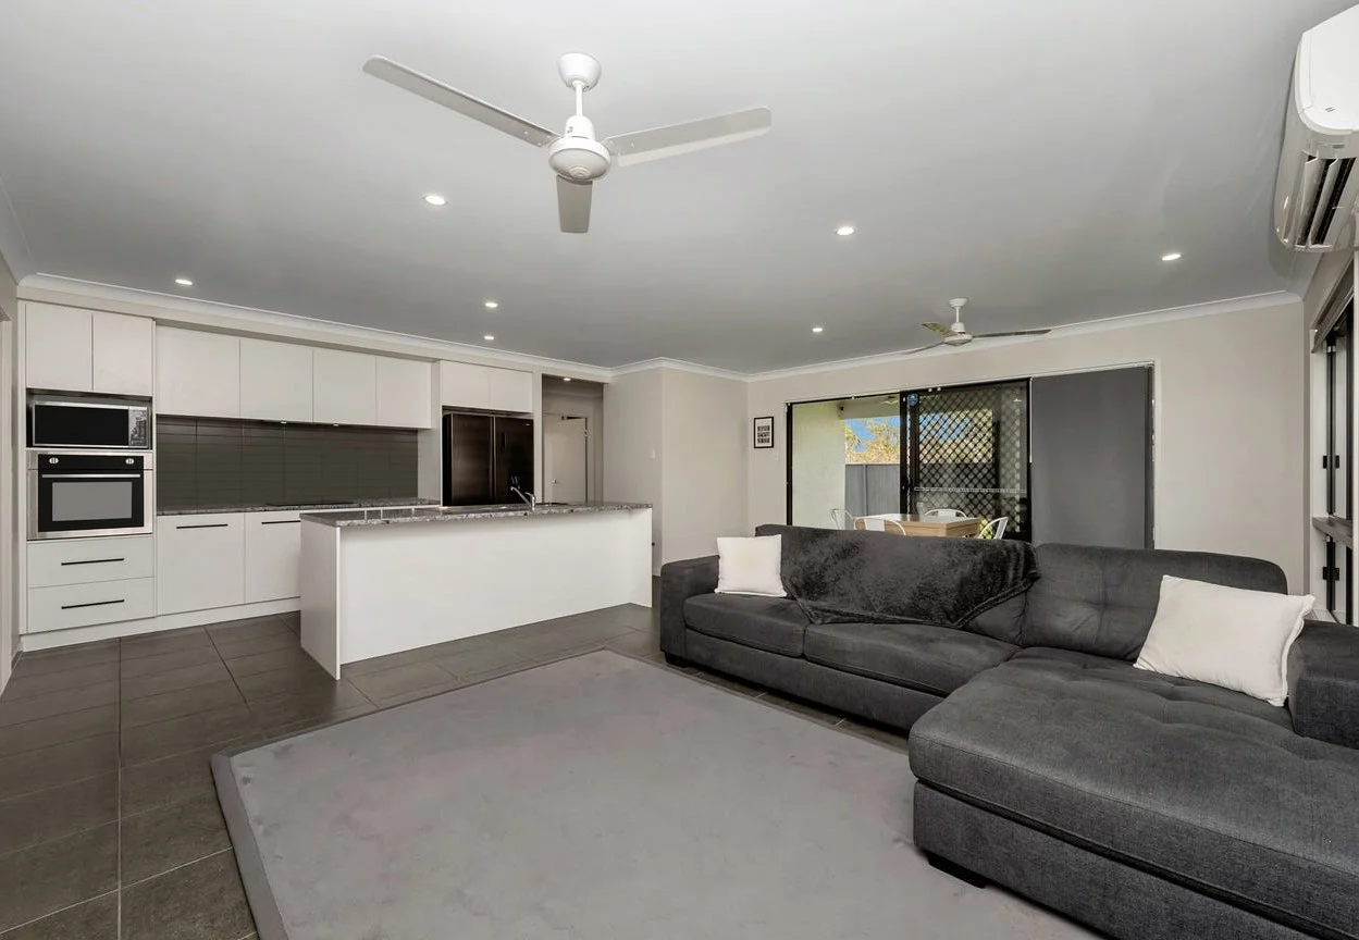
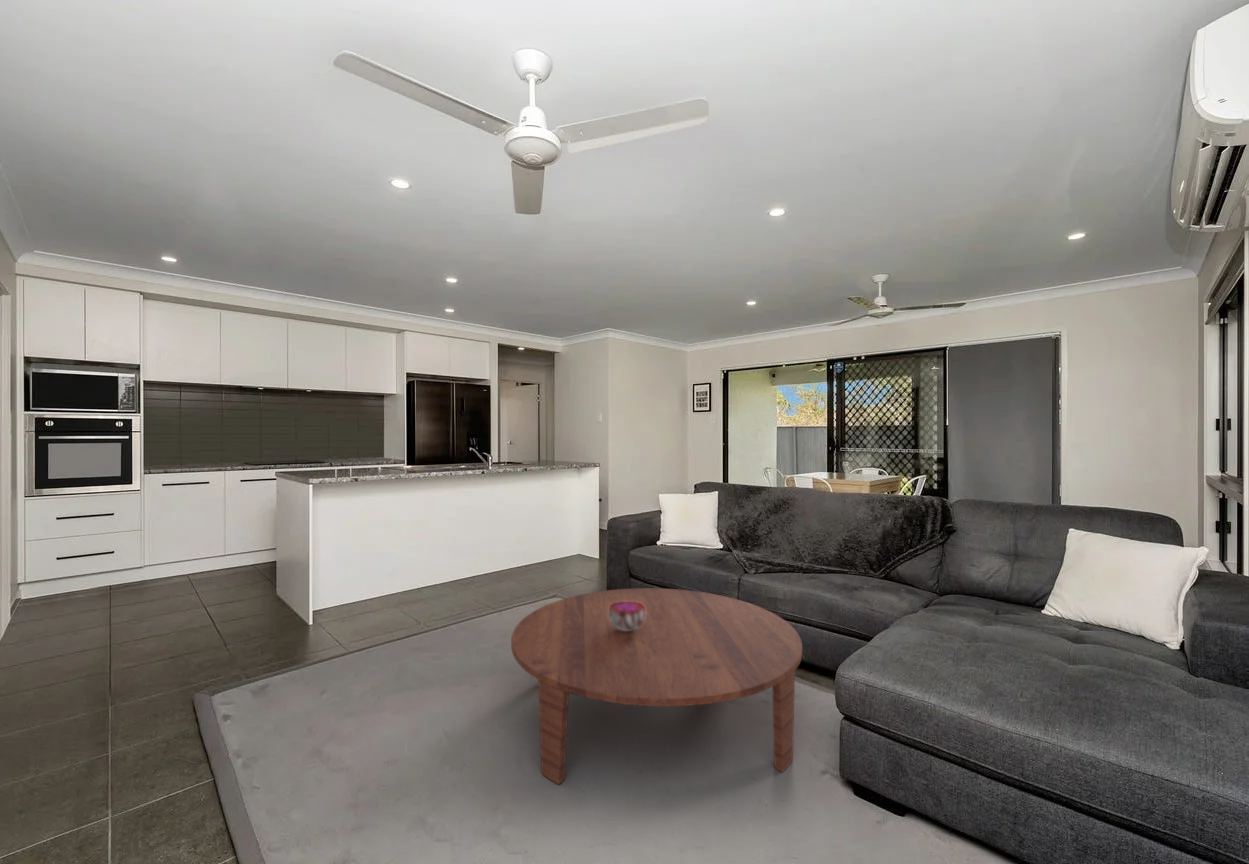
+ coffee table [510,587,803,785]
+ decorative bowl [609,602,645,631]
